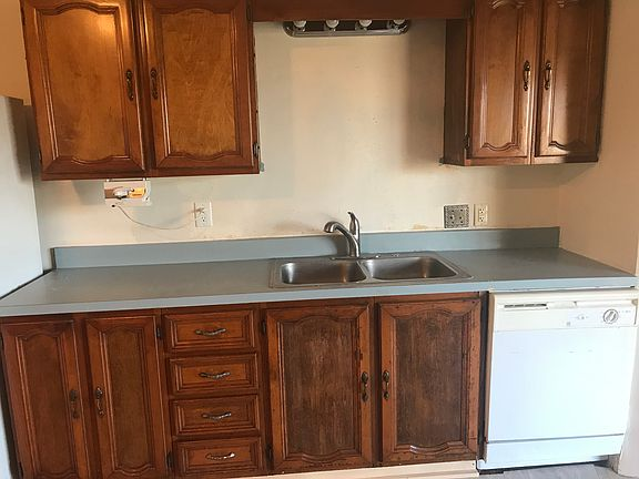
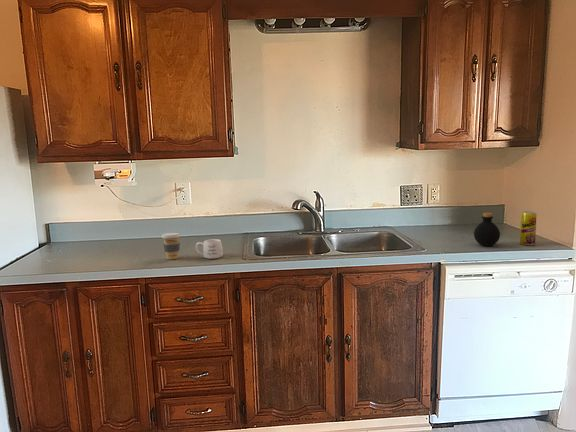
+ beverage can [519,210,538,246]
+ bottle [473,212,501,247]
+ coffee cup [160,232,181,260]
+ mug [194,238,224,260]
